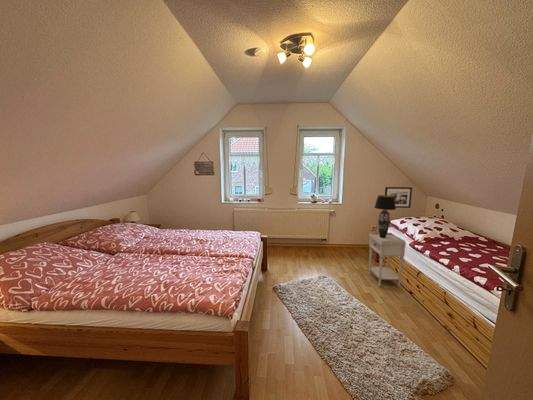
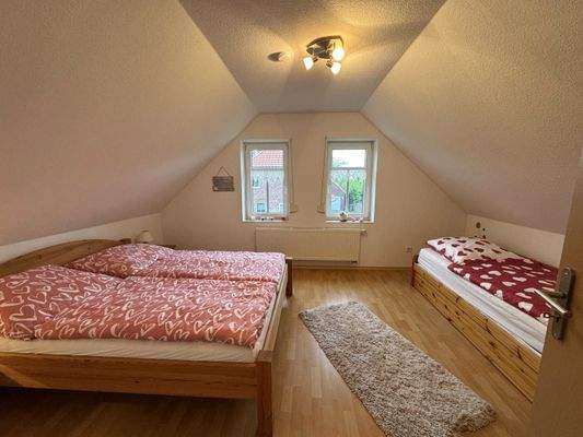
- picture frame [384,186,413,209]
- table lamp [373,194,397,238]
- nightstand [368,231,407,288]
